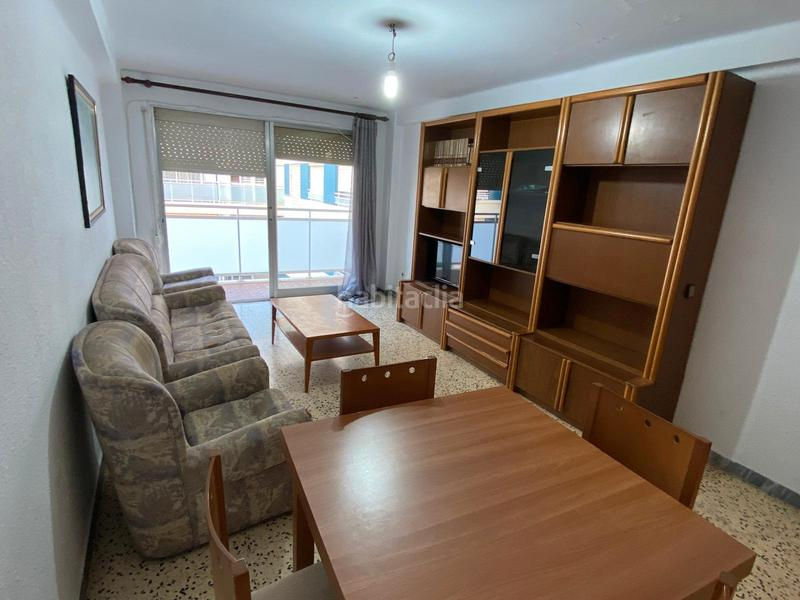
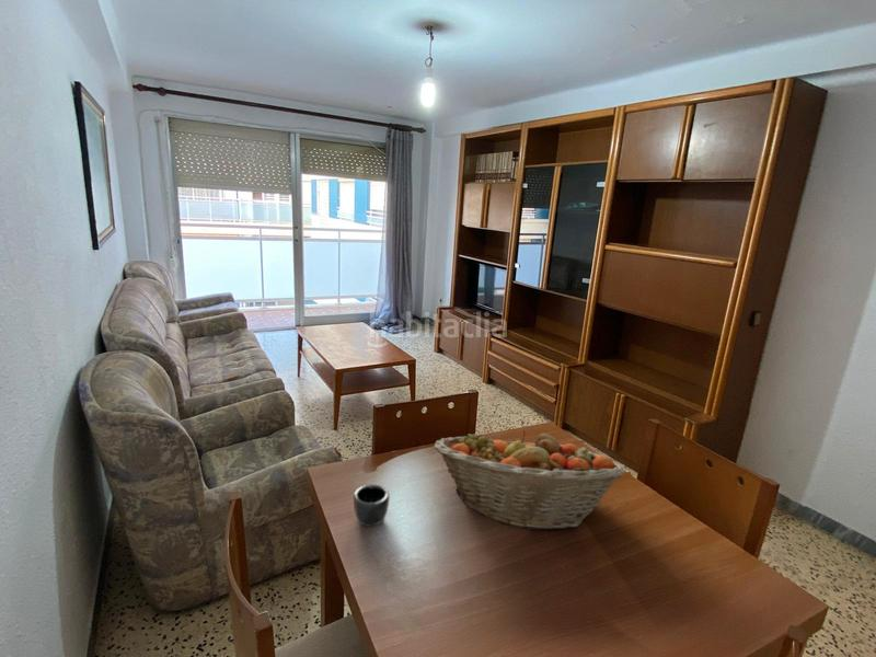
+ mug [353,484,391,527]
+ fruit basket [433,429,626,531]
